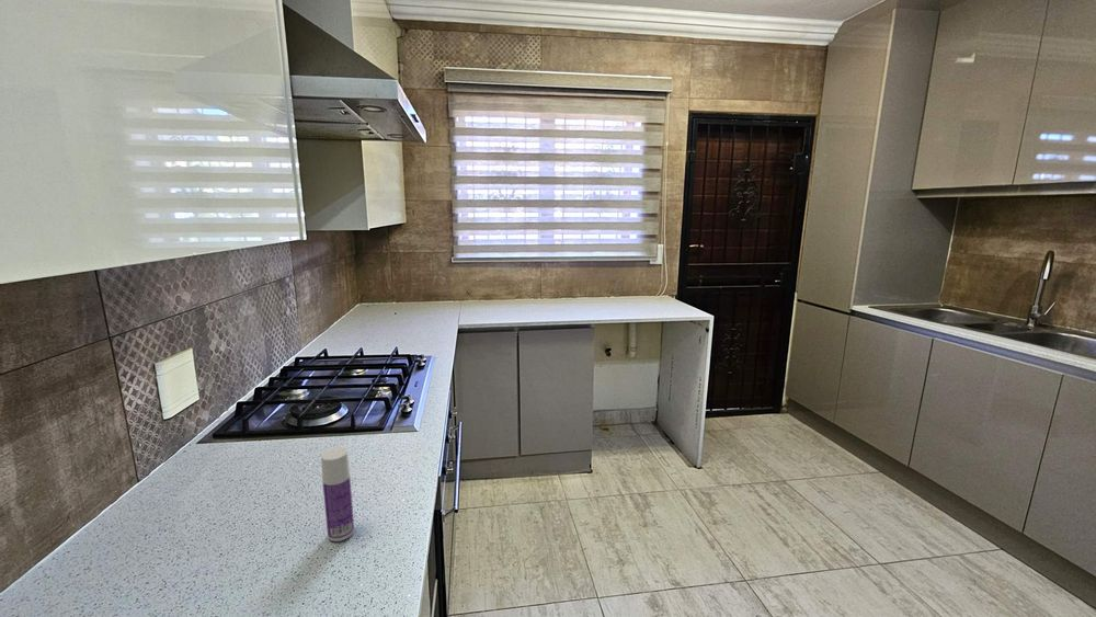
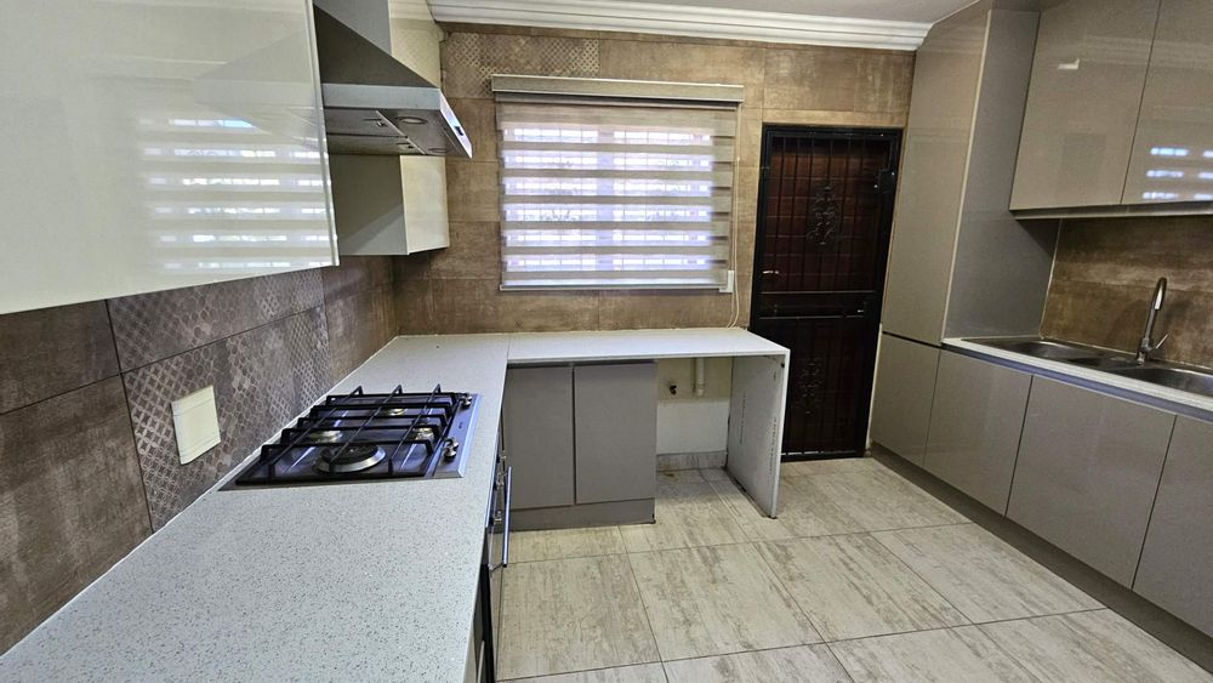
- bottle [320,447,355,542]
